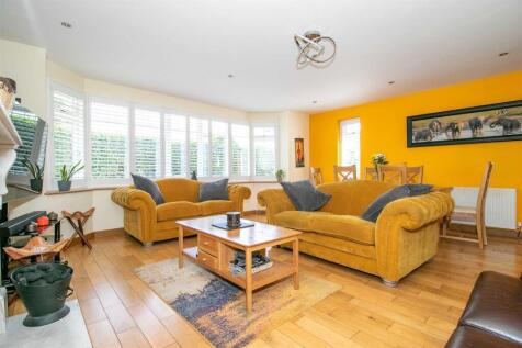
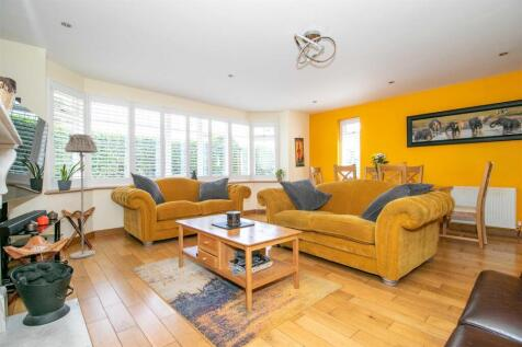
+ floor lamp [64,134,99,259]
